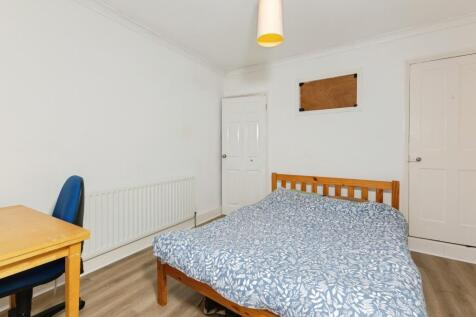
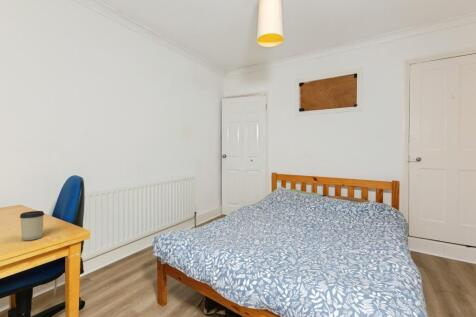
+ cup [19,210,45,241]
